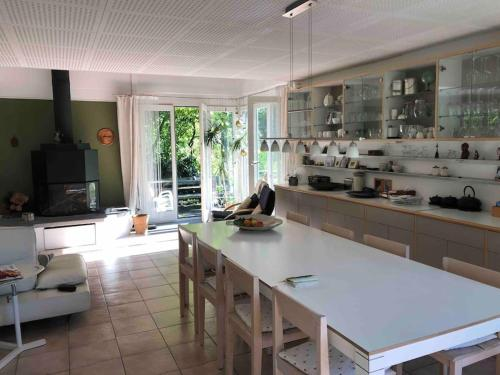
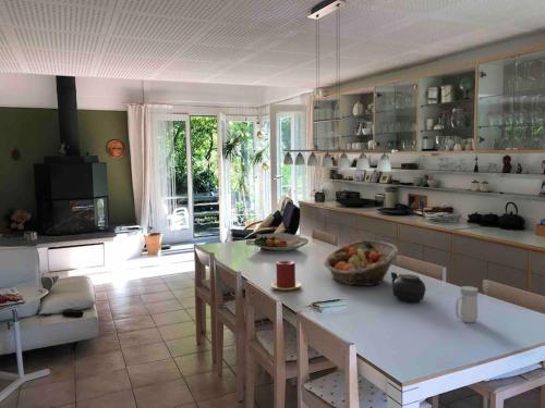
+ mug [455,285,480,323]
+ teapot [390,271,427,304]
+ candle [269,259,302,292]
+ fruit basket [323,239,399,287]
